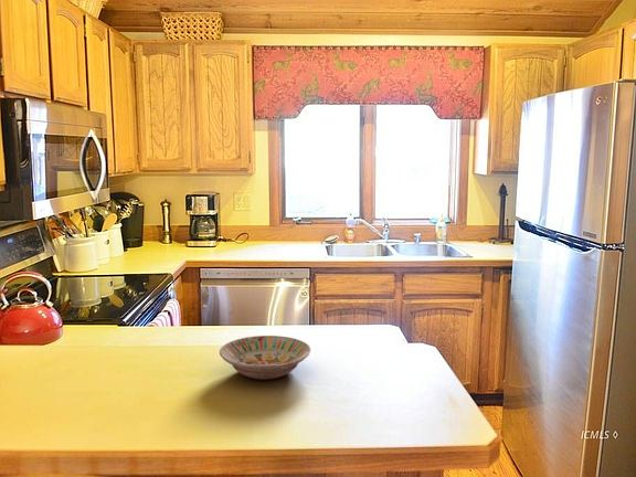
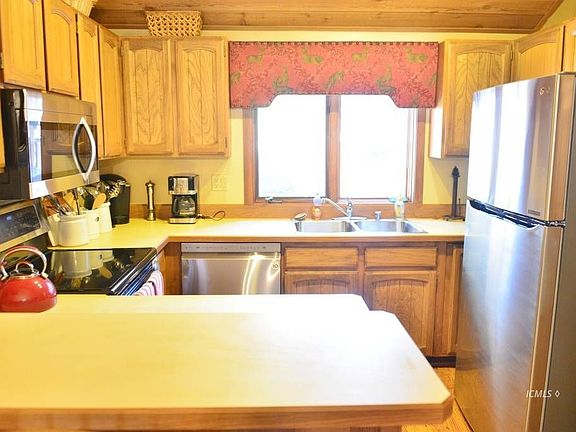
- bowl [219,335,312,381]
